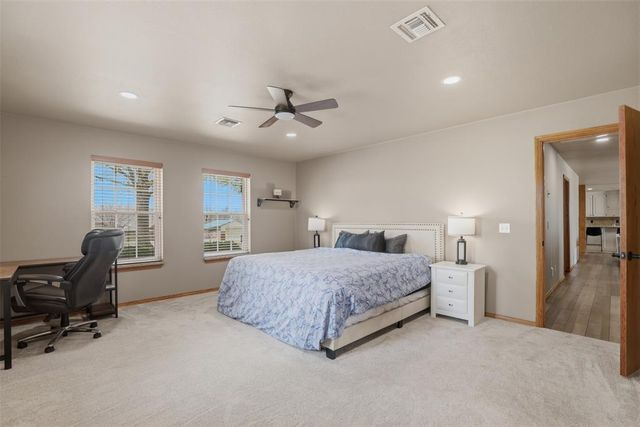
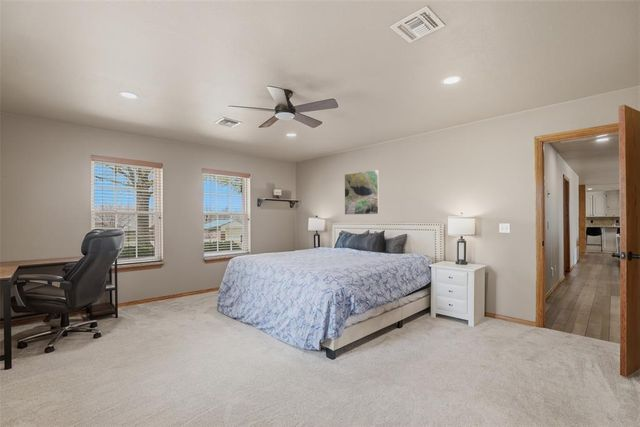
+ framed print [344,169,380,216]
